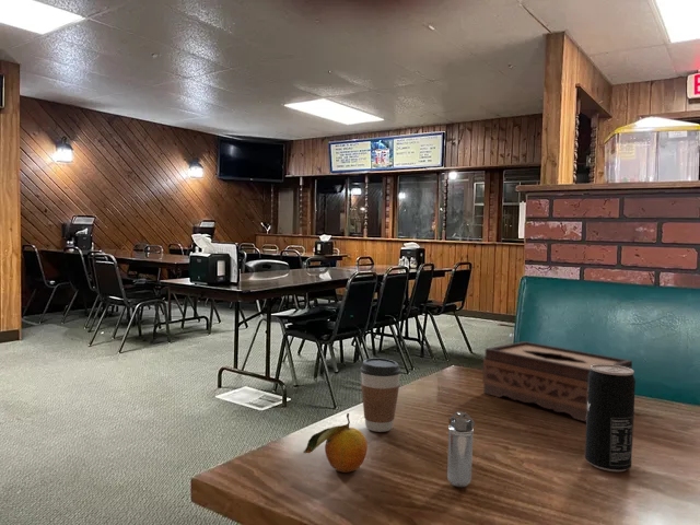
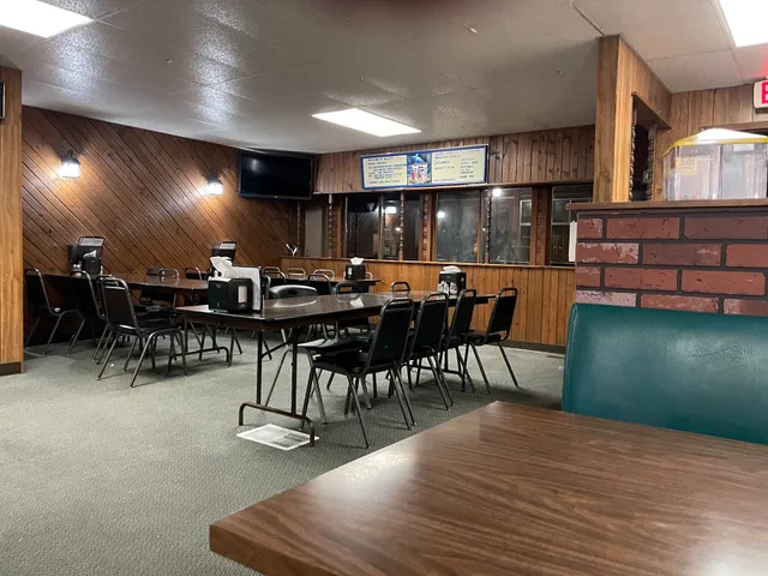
- tissue box [481,340,633,422]
- beverage can [584,364,637,472]
- shaker [446,410,476,488]
- fruit [302,412,369,474]
- coffee cup [359,357,402,433]
